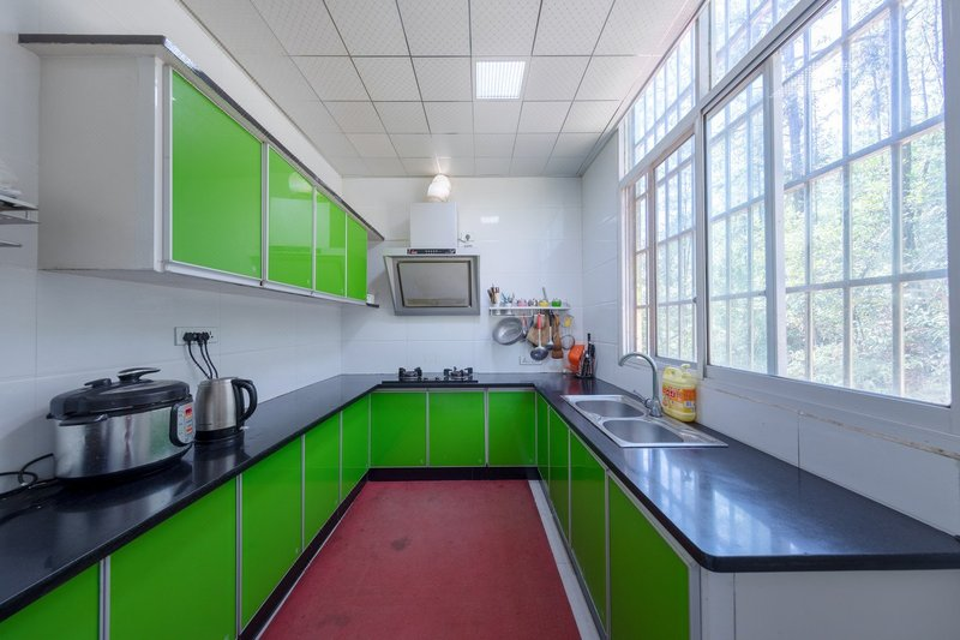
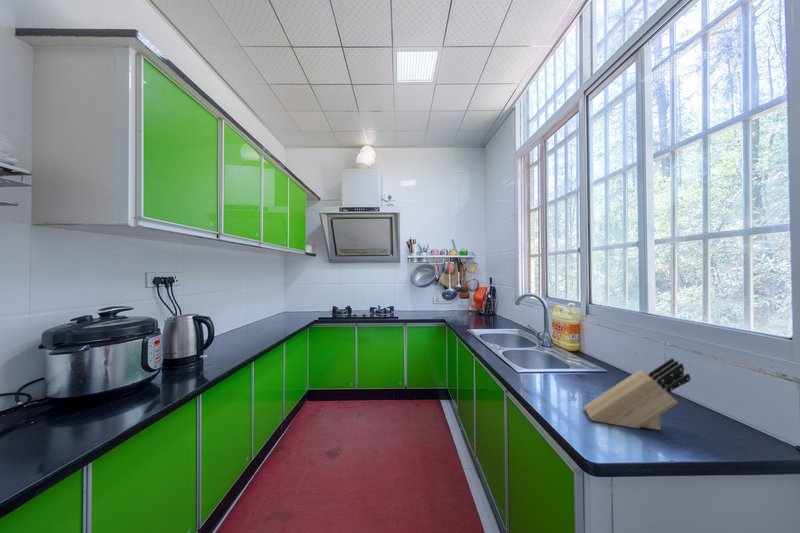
+ knife block [583,357,692,431]
